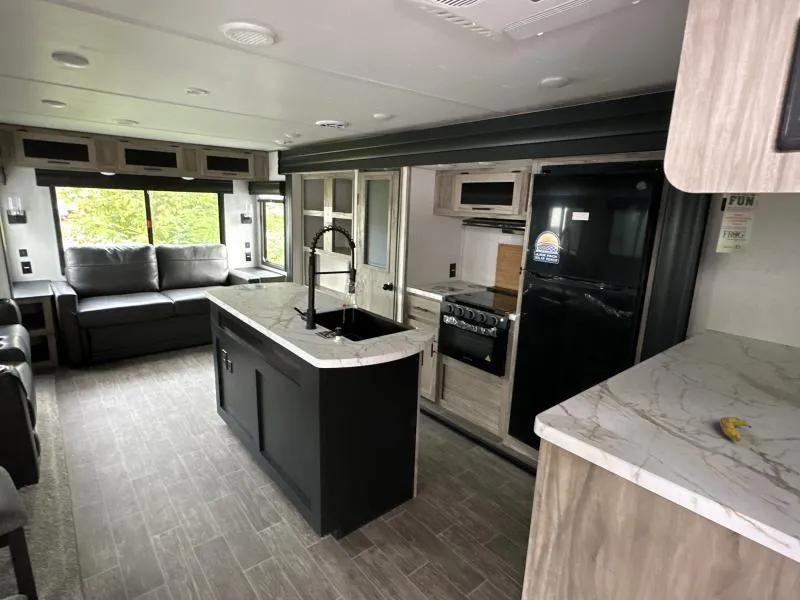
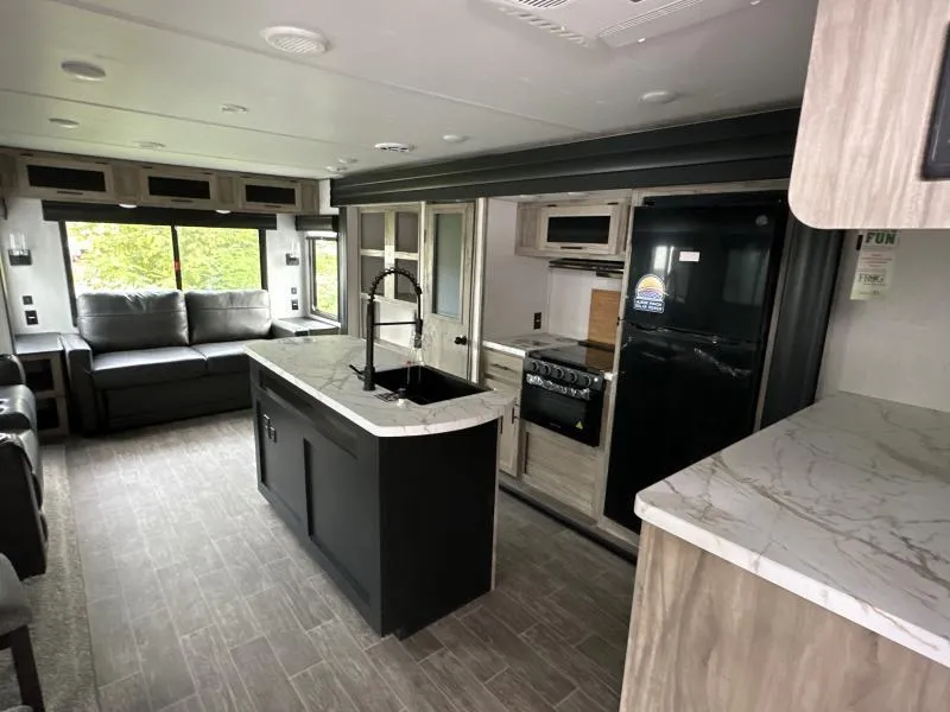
- banana [719,416,753,443]
